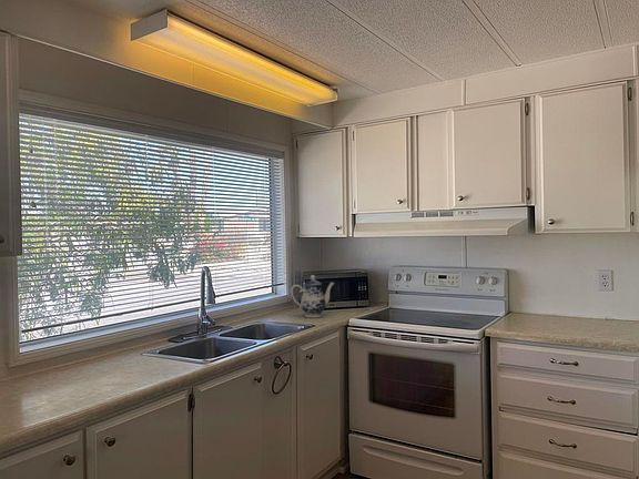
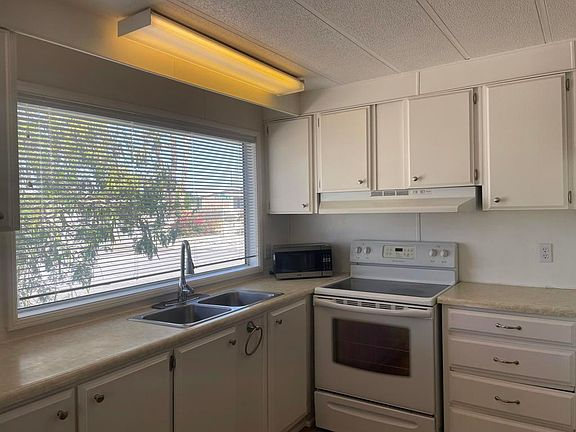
- teapot [290,274,335,318]
